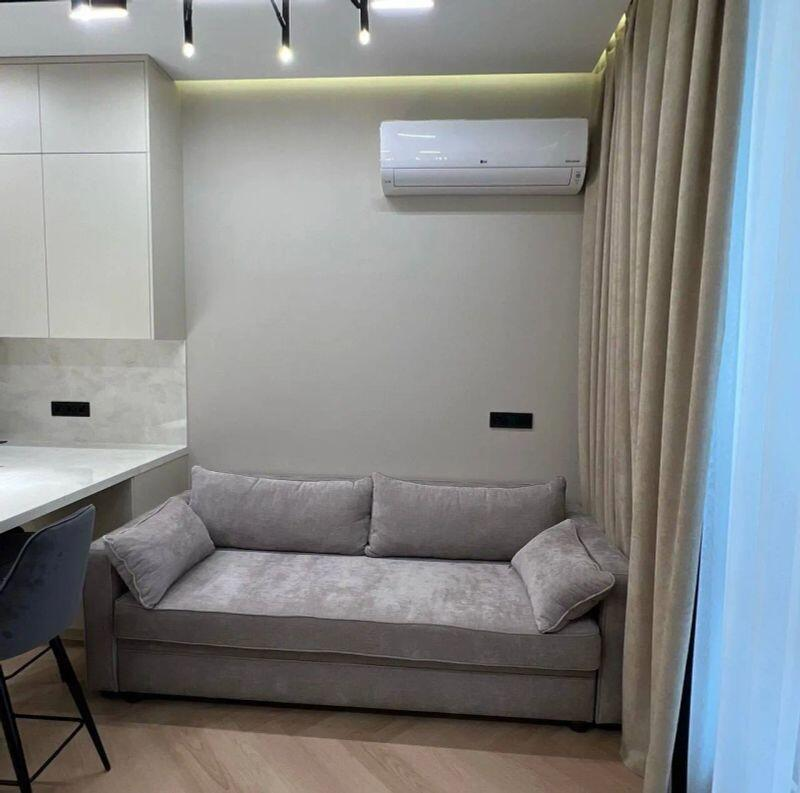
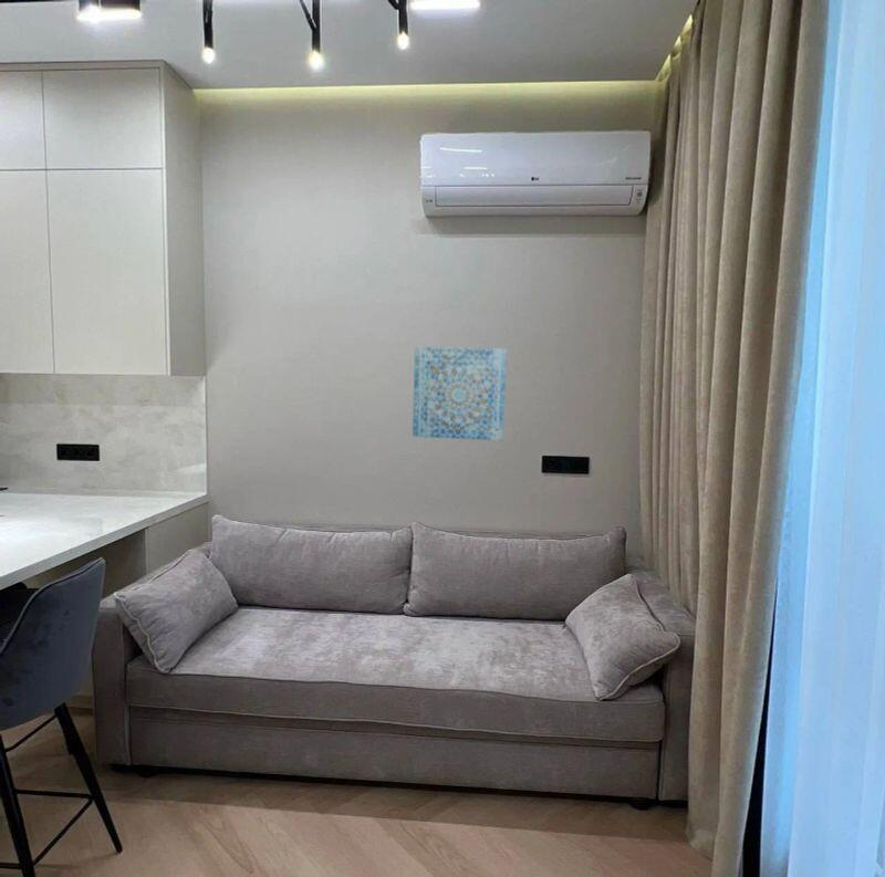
+ wall art [412,345,508,441]
